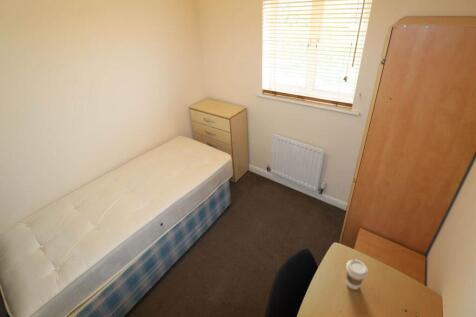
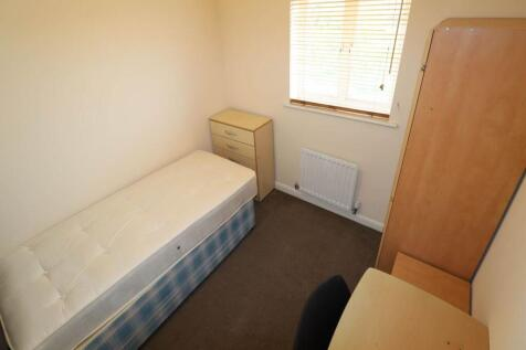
- coffee cup [345,258,369,291]
